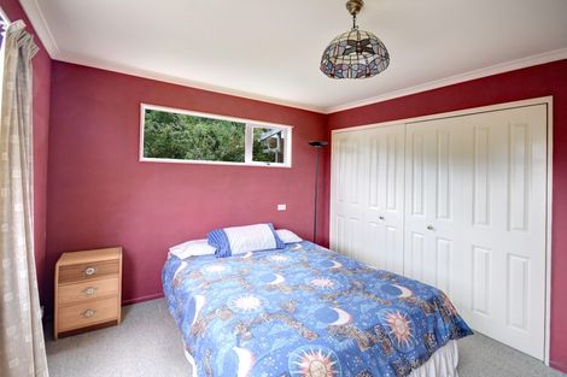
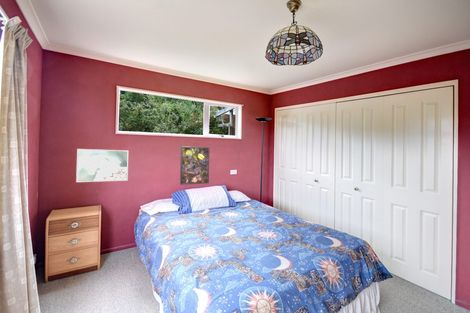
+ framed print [179,145,210,186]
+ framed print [75,148,129,183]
